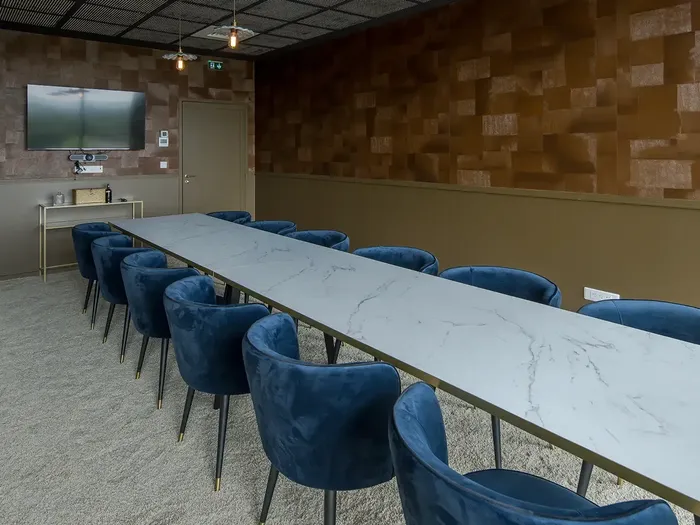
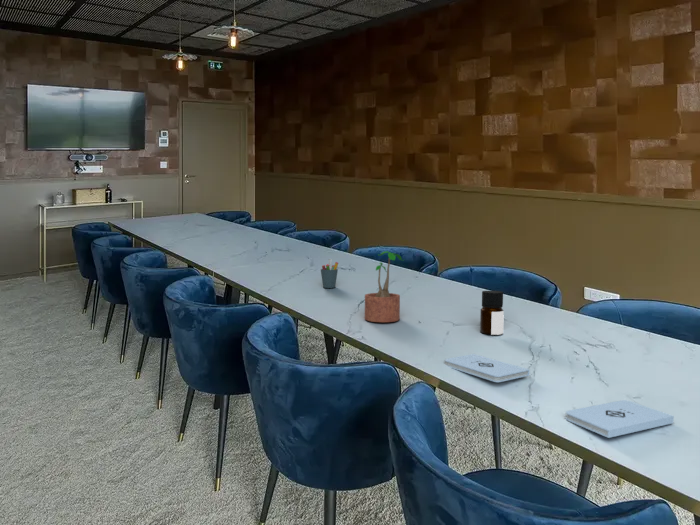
+ pen holder [320,258,339,289]
+ notepad [444,353,530,383]
+ bottle [479,290,505,336]
+ notepad [565,399,675,439]
+ potted plant [364,250,404,323]
